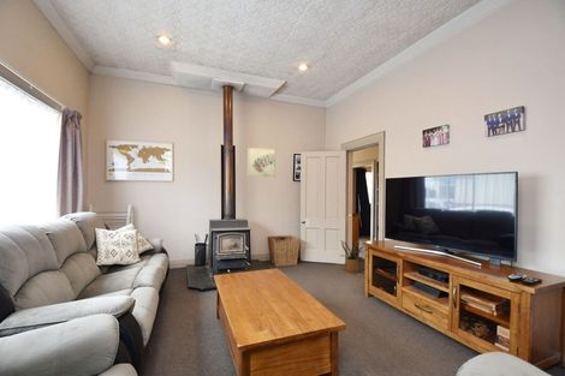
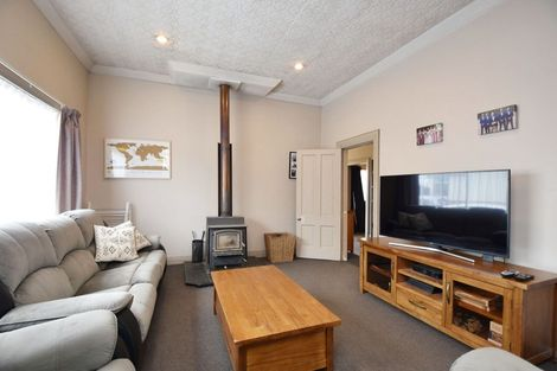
- house plant [339,239,365,274]
- wall art [246,147,276,178]
